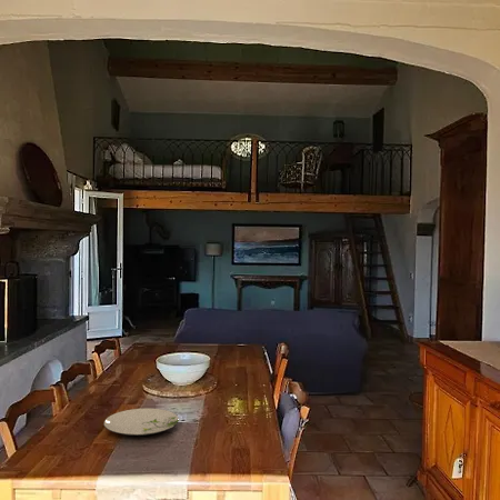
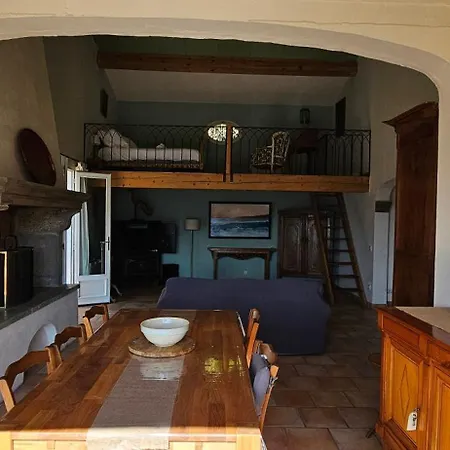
- plate [102,408,180,437]
